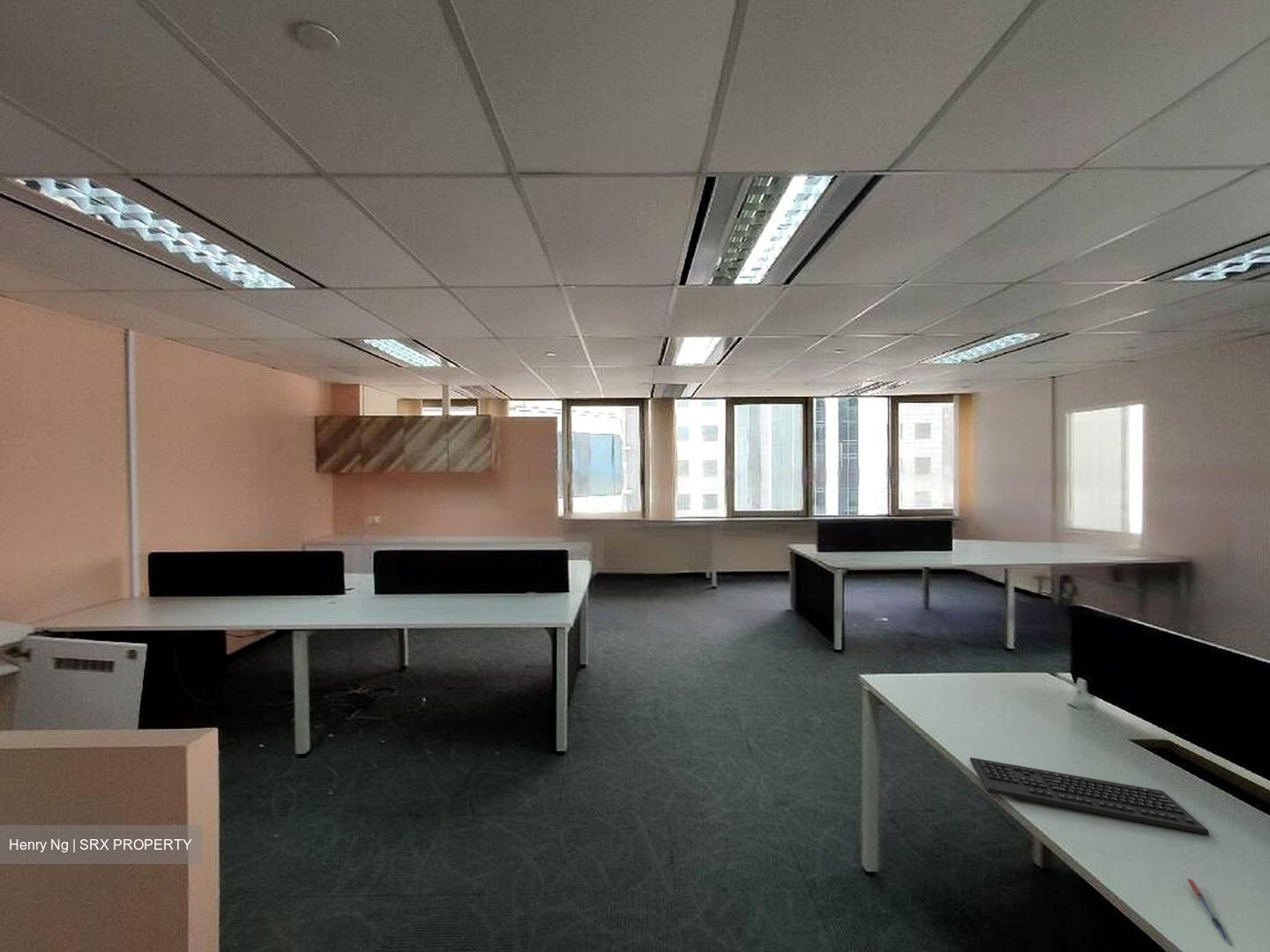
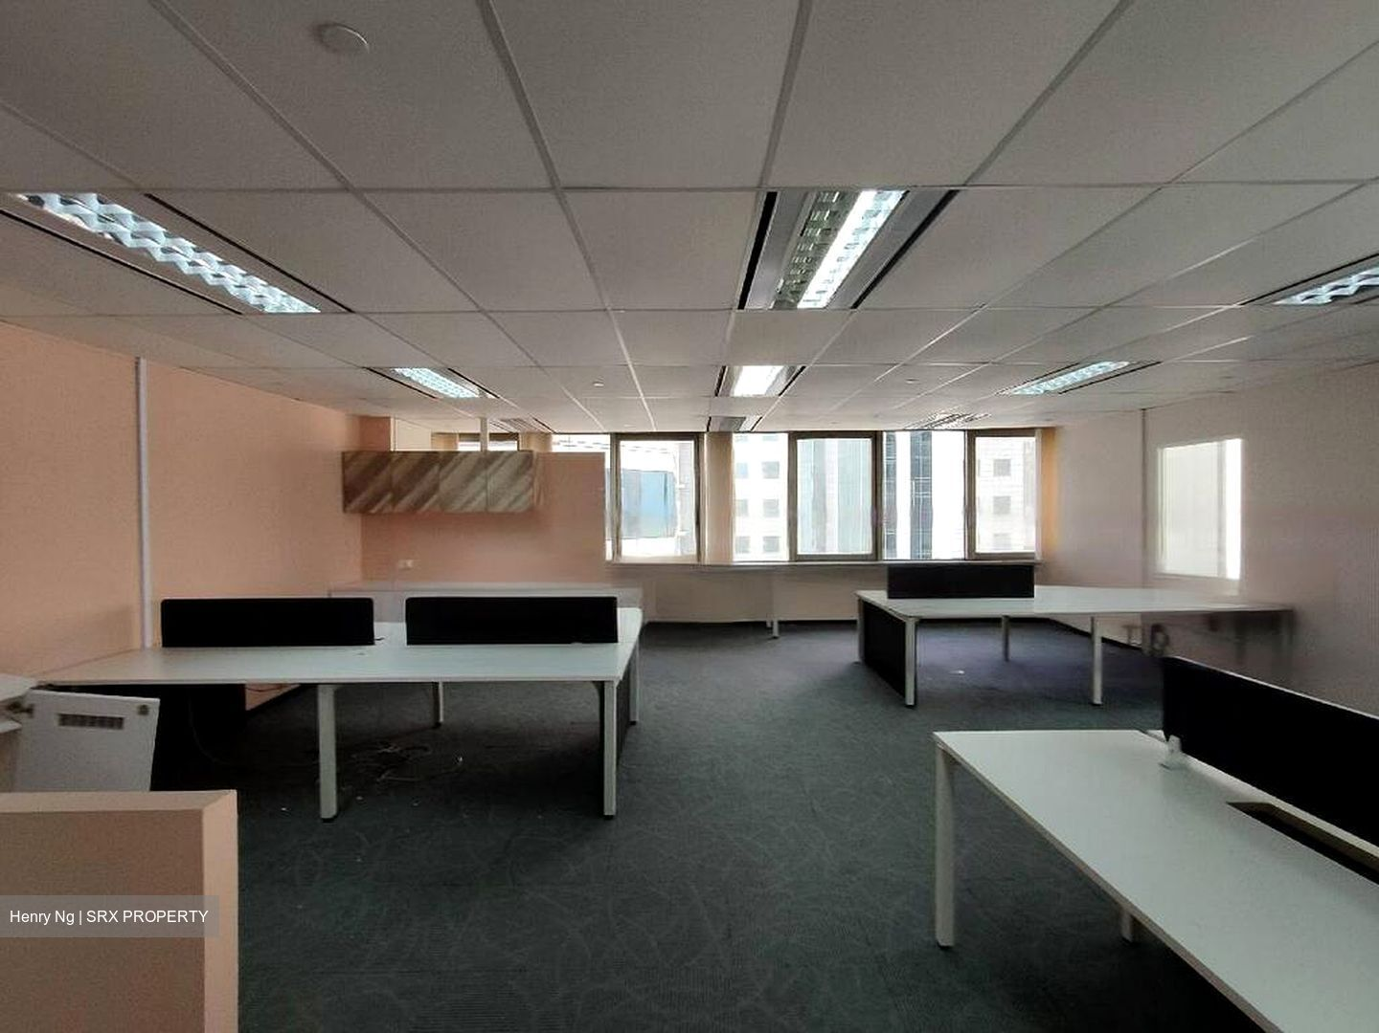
- pen [1186,878,1234,945]
- keyboard [969,756,1210,836]
